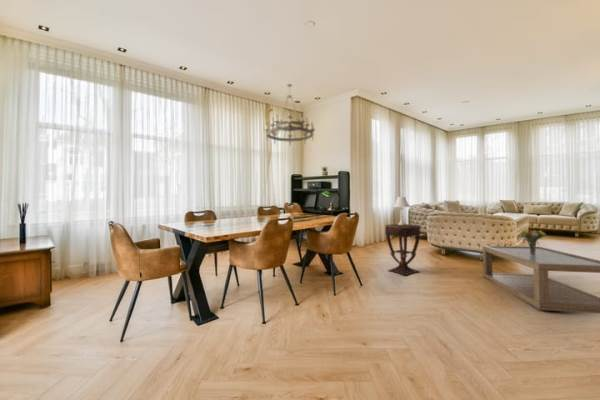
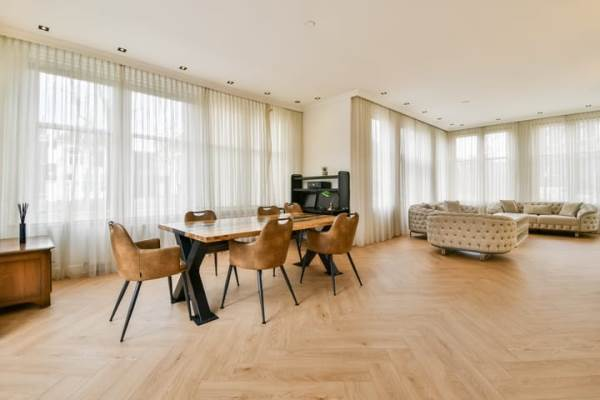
- coffee table [481,245,600,314]
- side table [384,223,422,276]
- chandelier [263,83,316,147]
- table lamp [392,196,411,225]
- bouquet [517,227,547,256]
